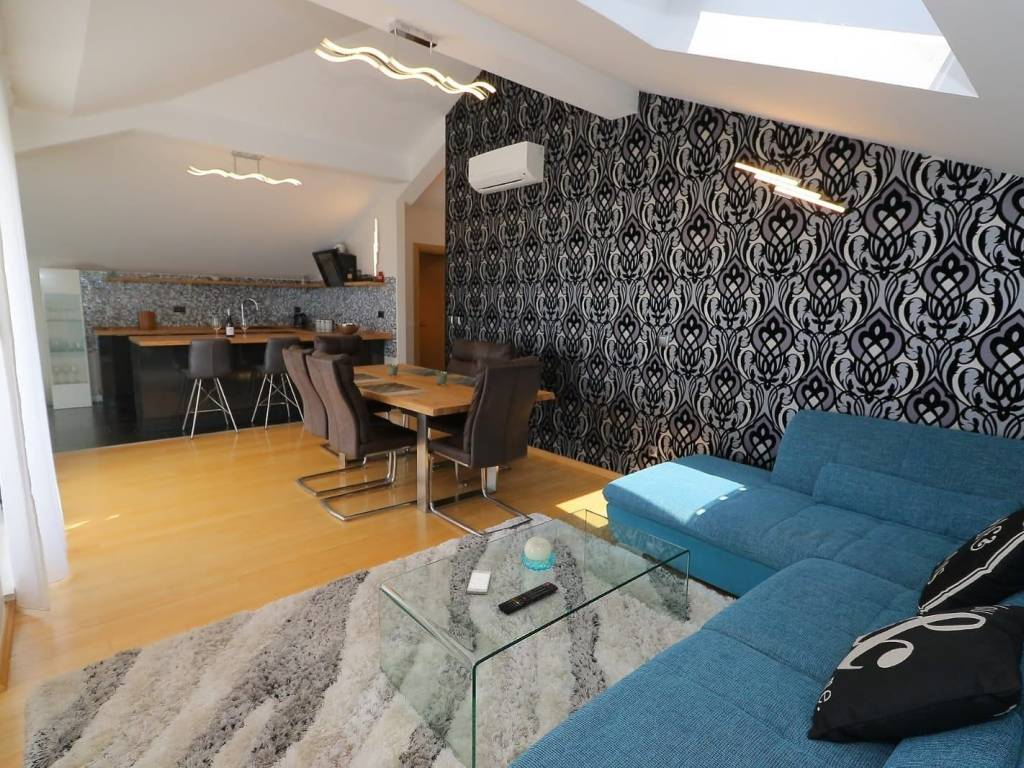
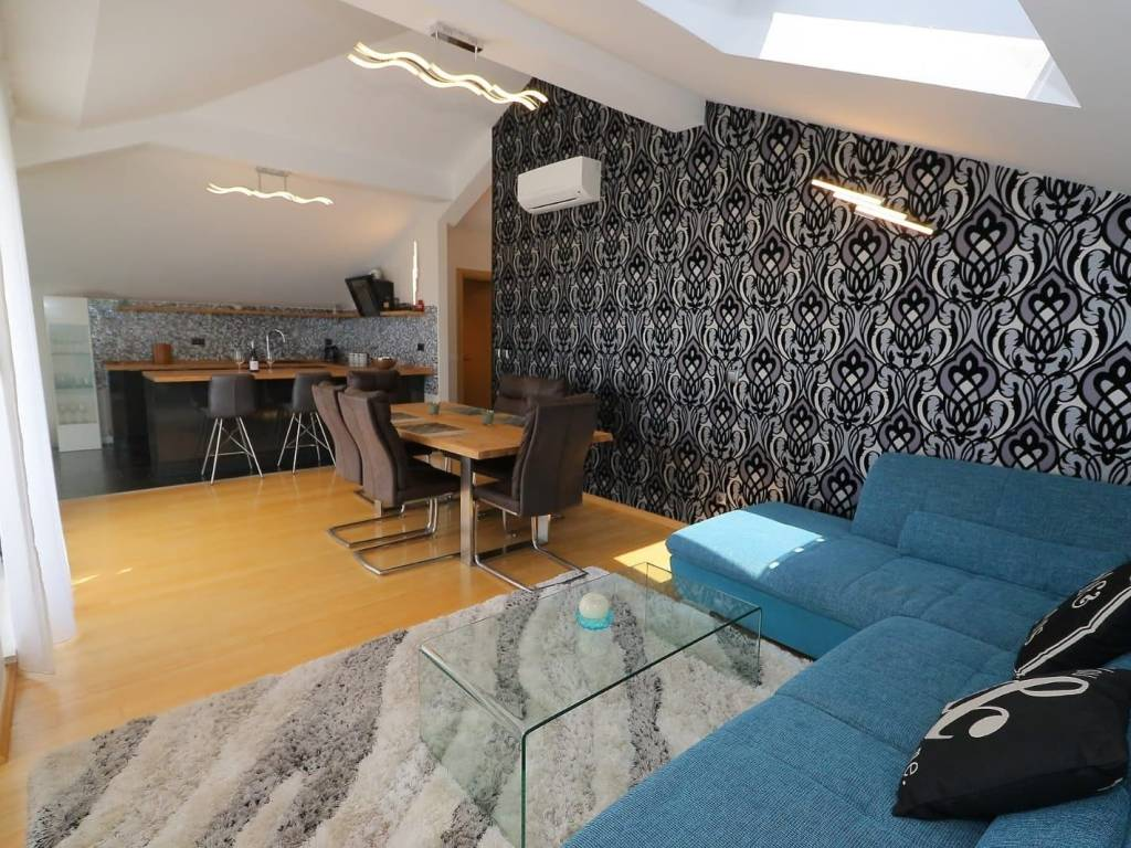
- smartphone [466,569,492,595]
- remote control [497,581,559,615]
